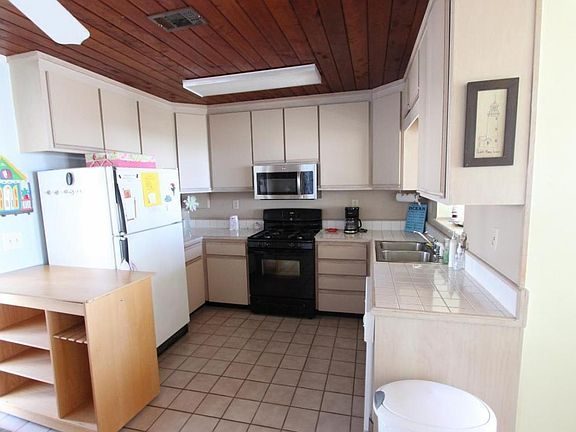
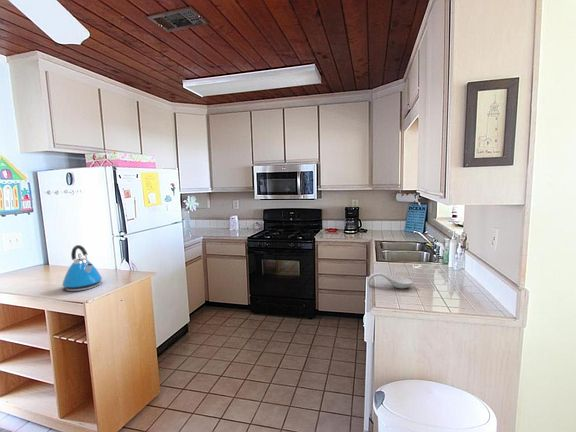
+ spoon rest [366,271,413,289]
+ kettle [61,244,103,292]
